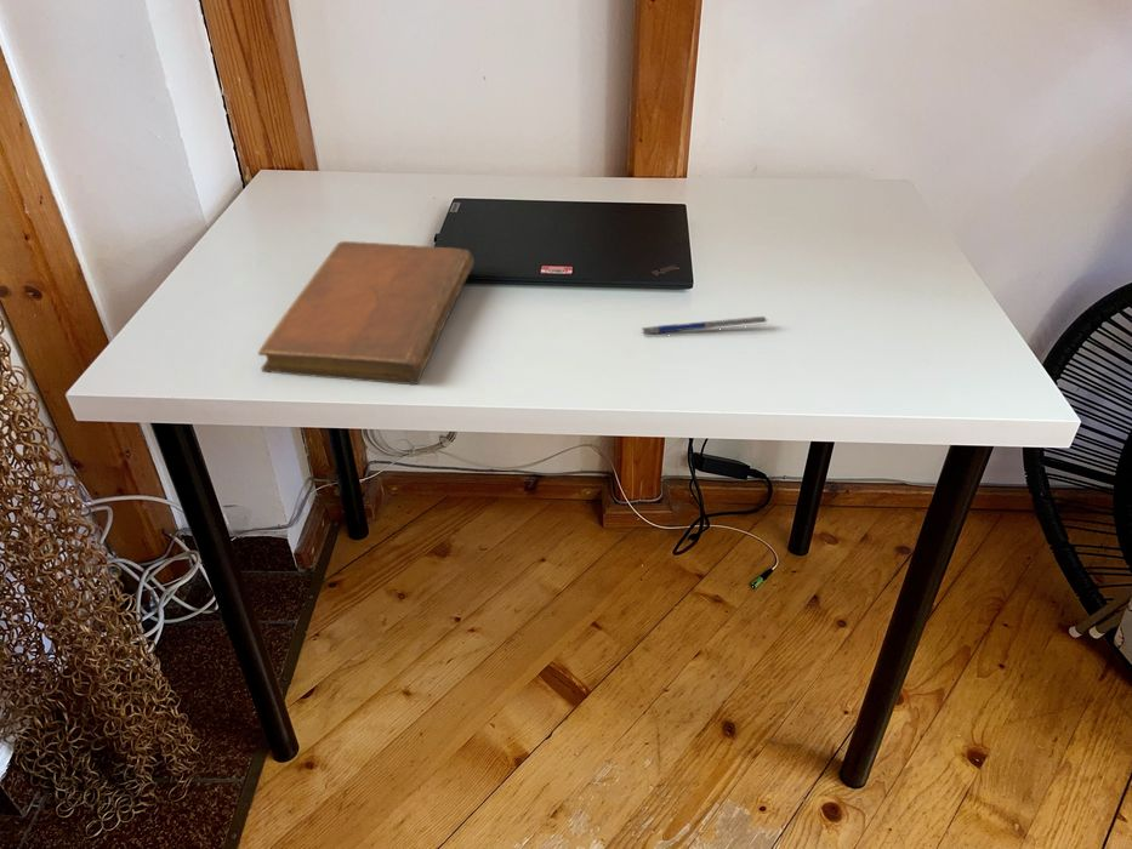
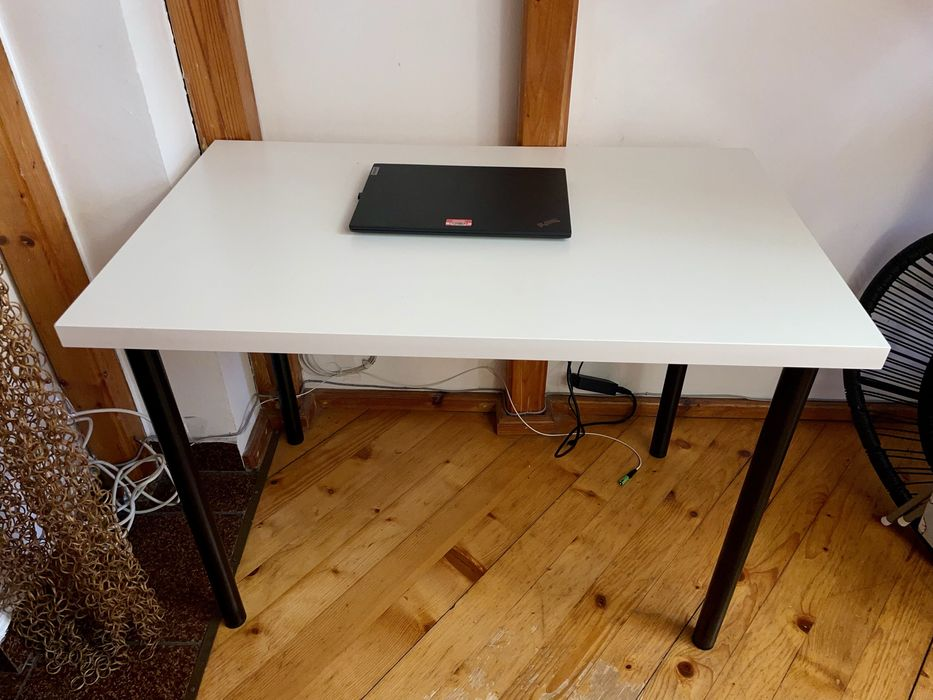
- pen [641,315,768,337]
- notebook [257,240,474,386]
